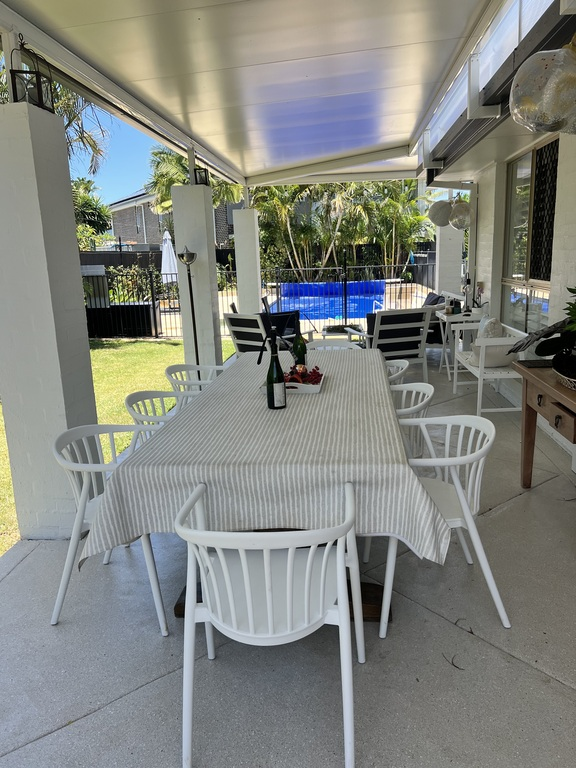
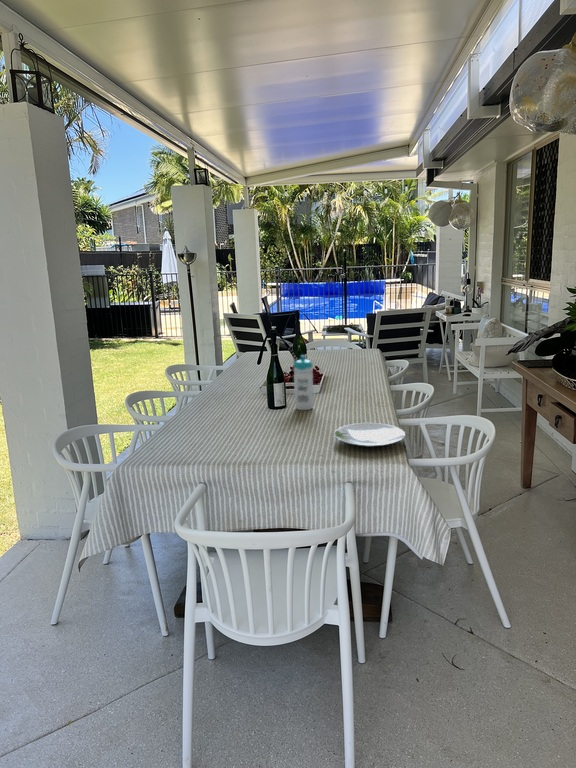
+ plate [333,422,407,448]
+ water bottle [292,354,315,411]
